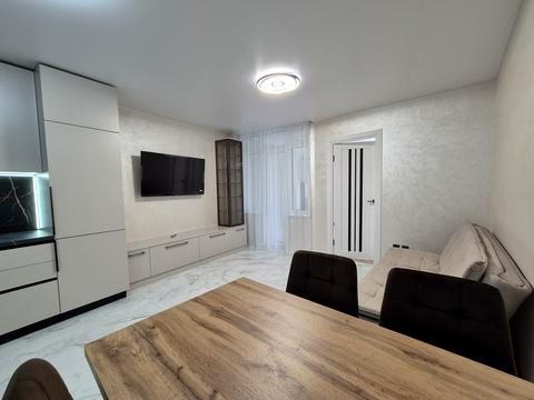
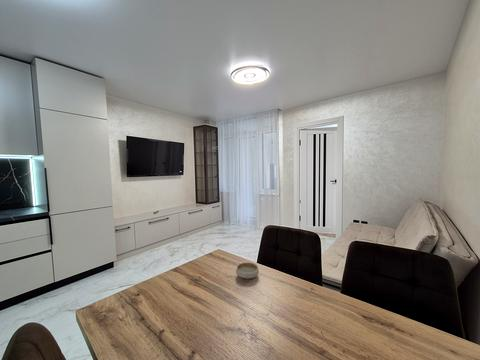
+ bowl [235,262,260,280]
